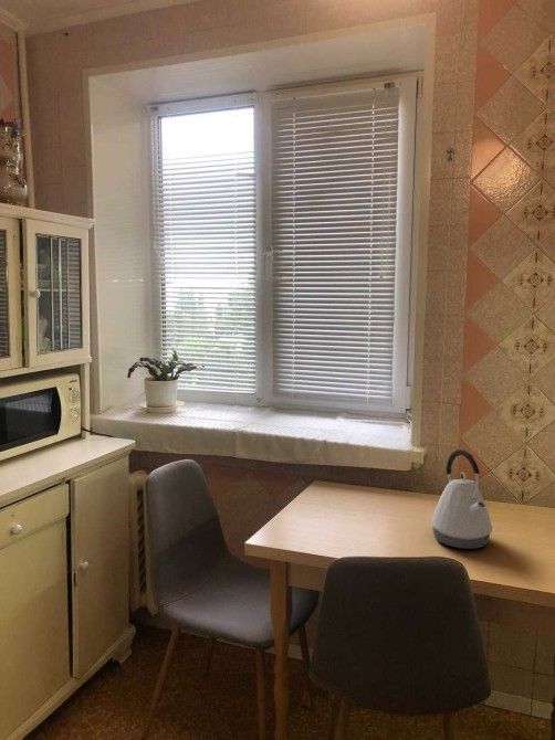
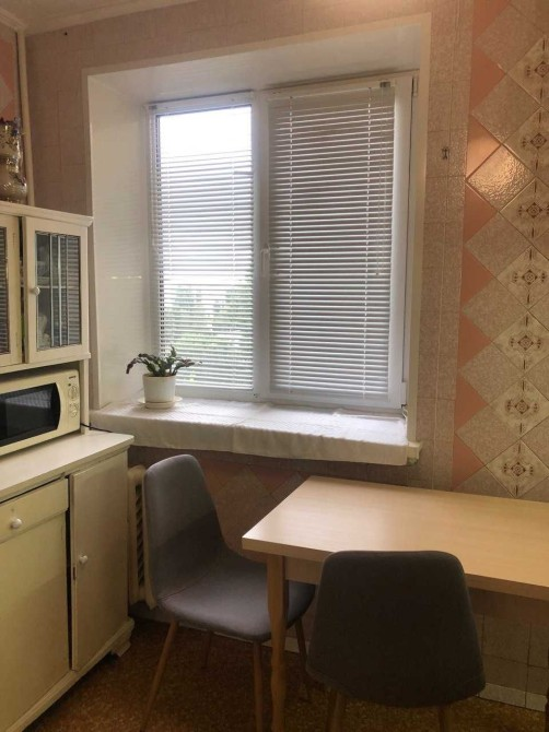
- kettle [430,448,493,550]
